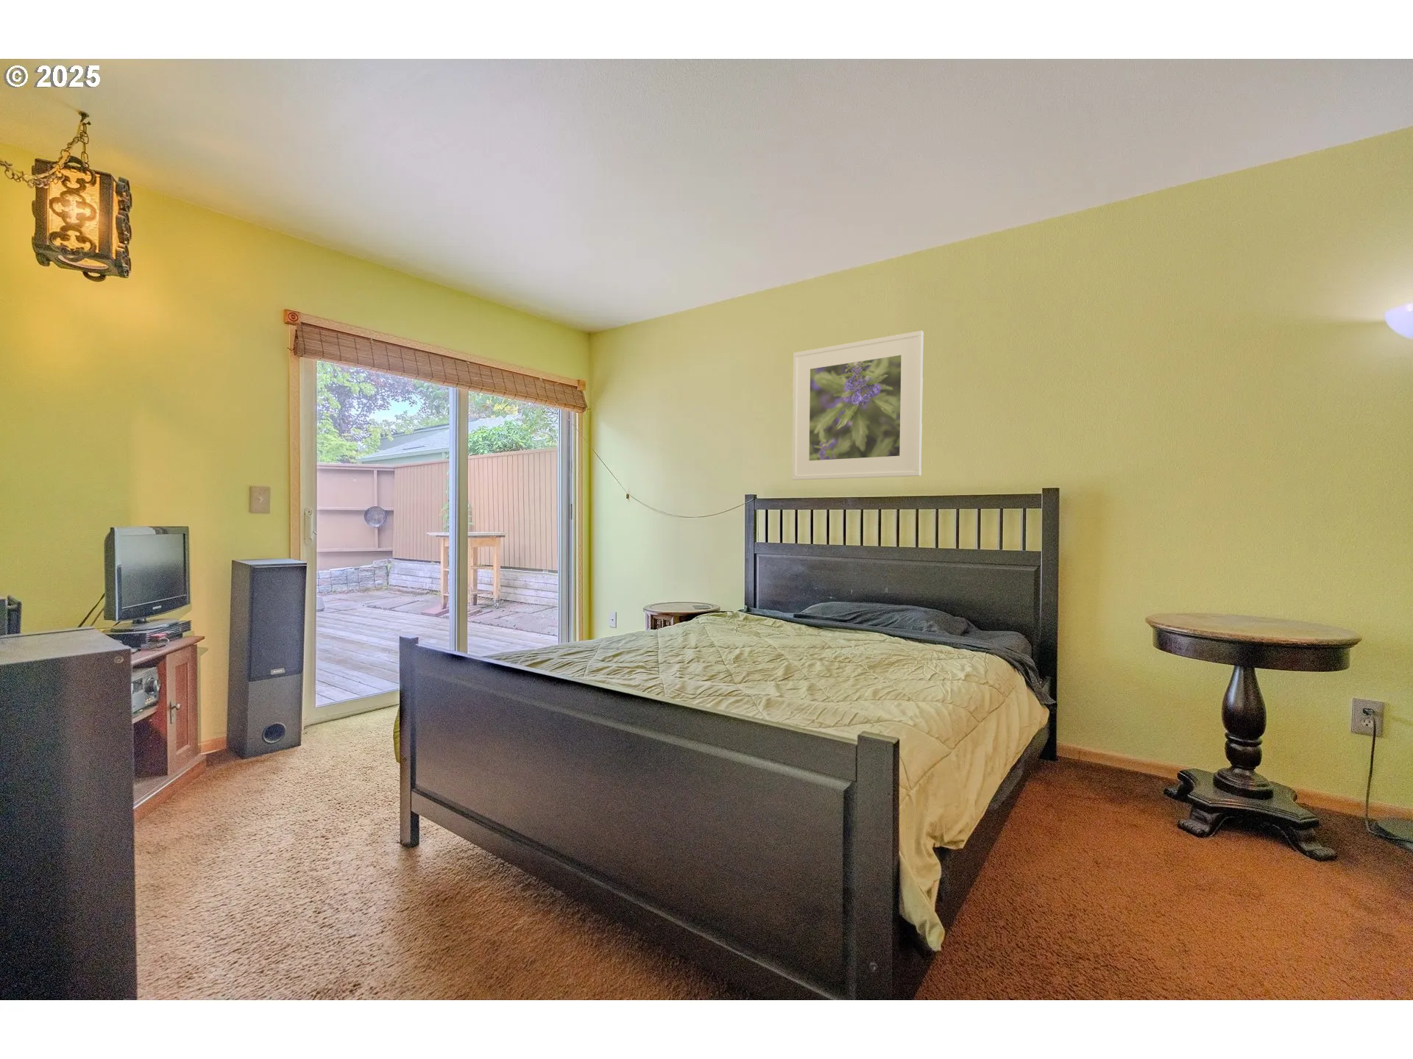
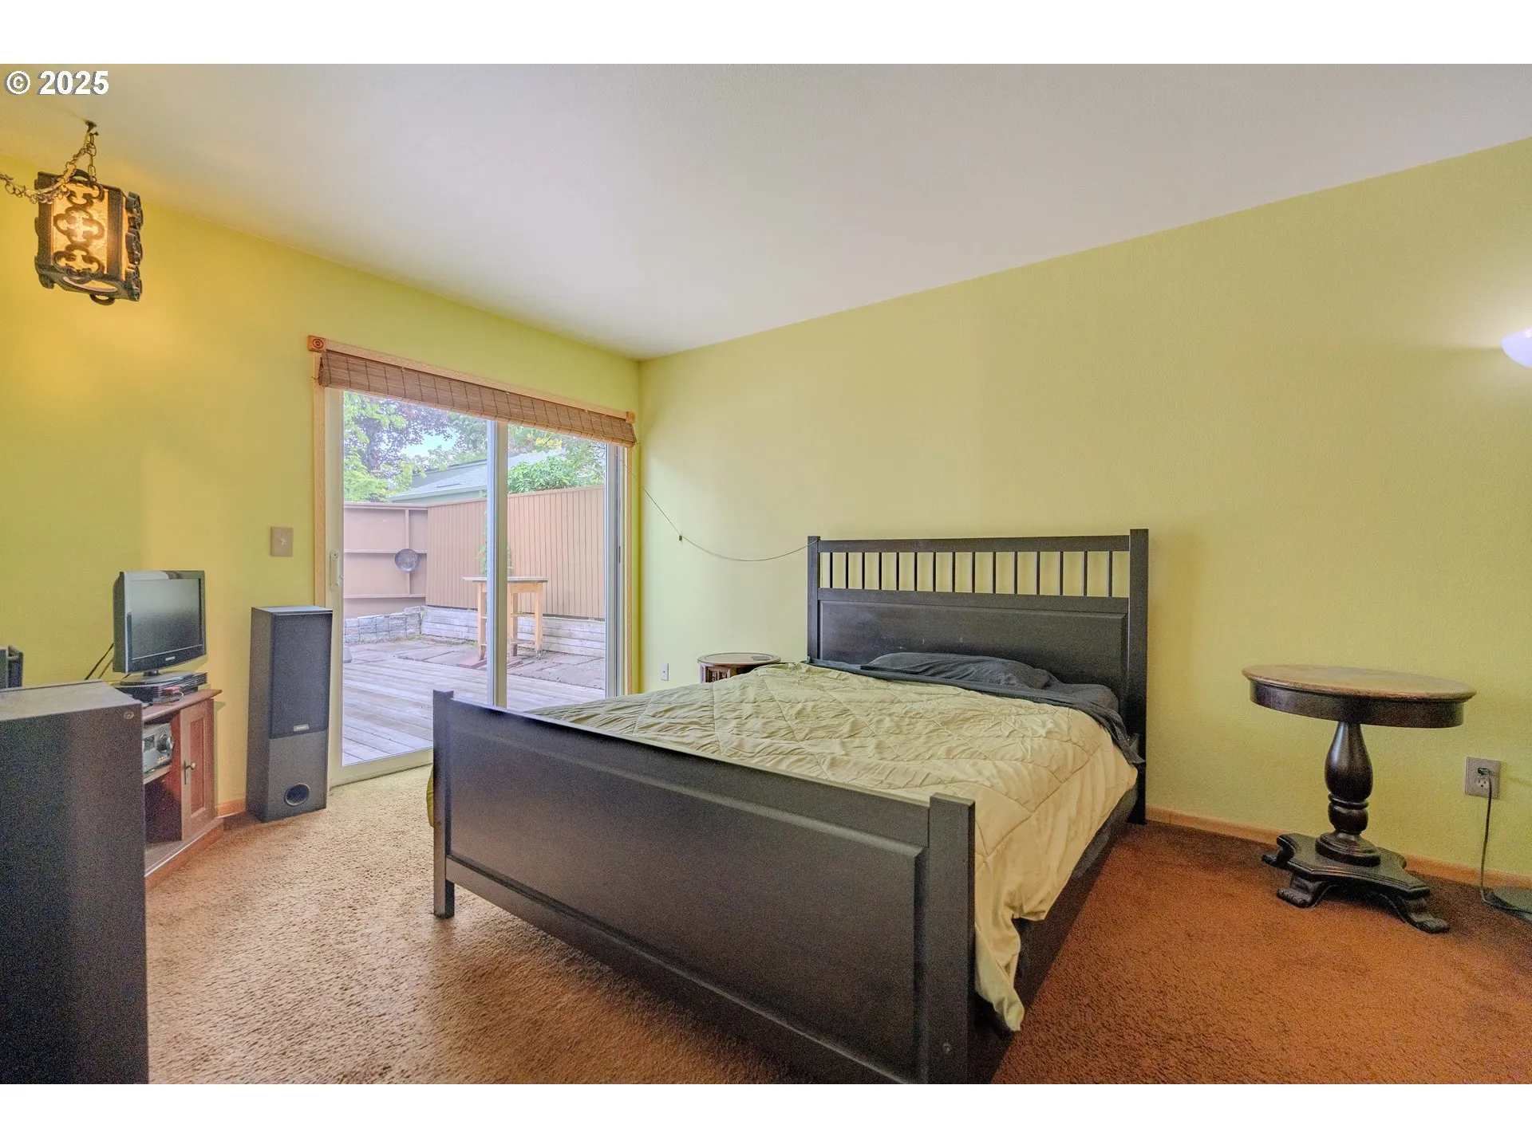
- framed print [791,330,923,481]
